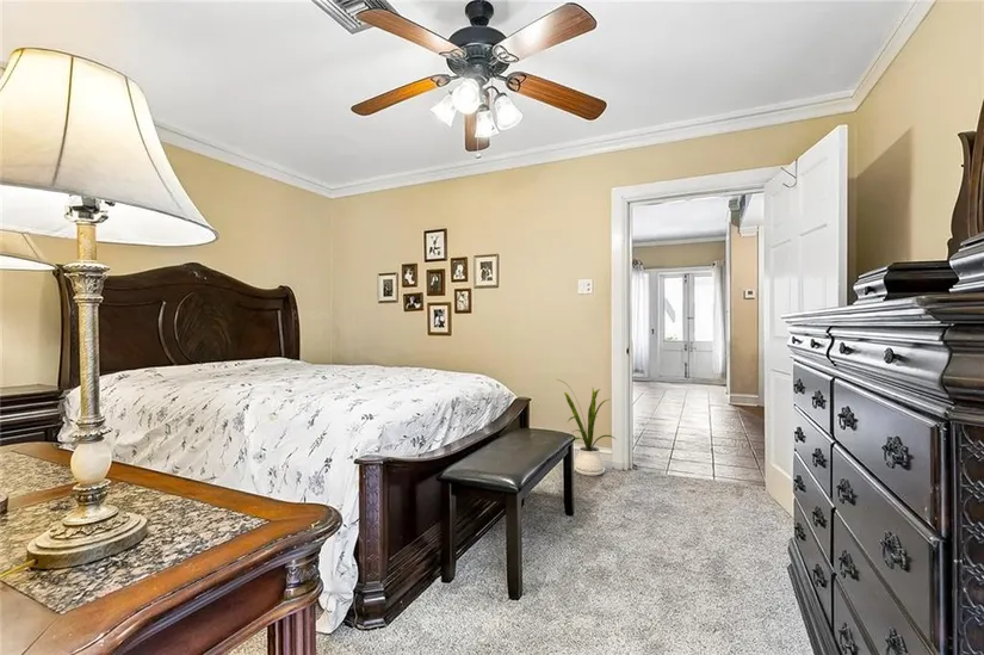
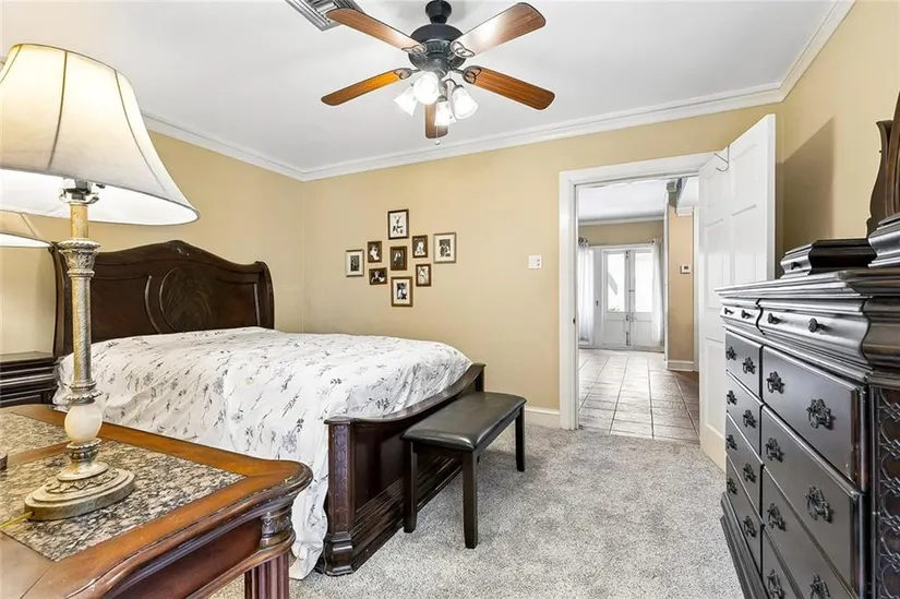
- house plant [556,378,618,477]
